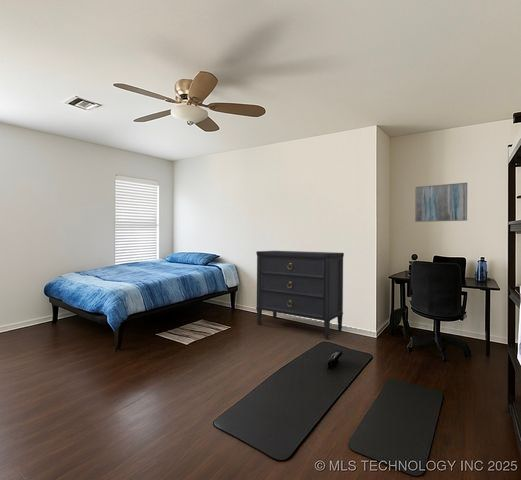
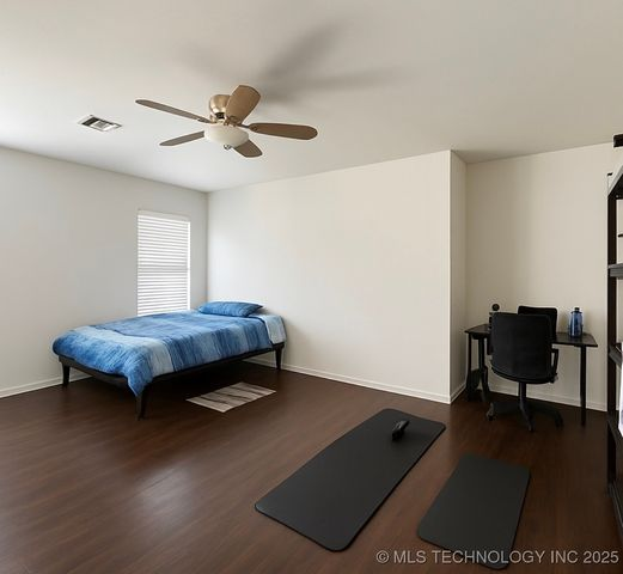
- dresser [255,250,345,340]
- wall art [414,182,468,223]
